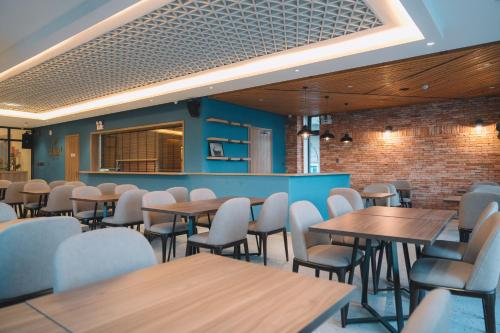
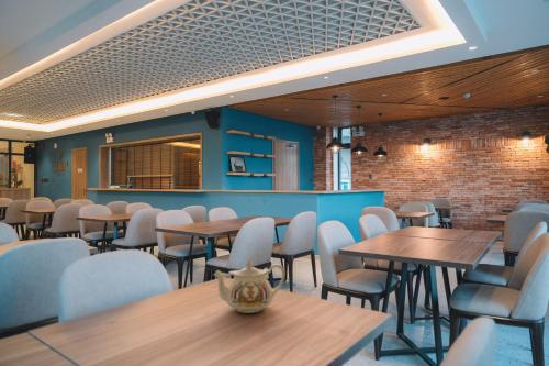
+ teapot [212,258,285,314]
